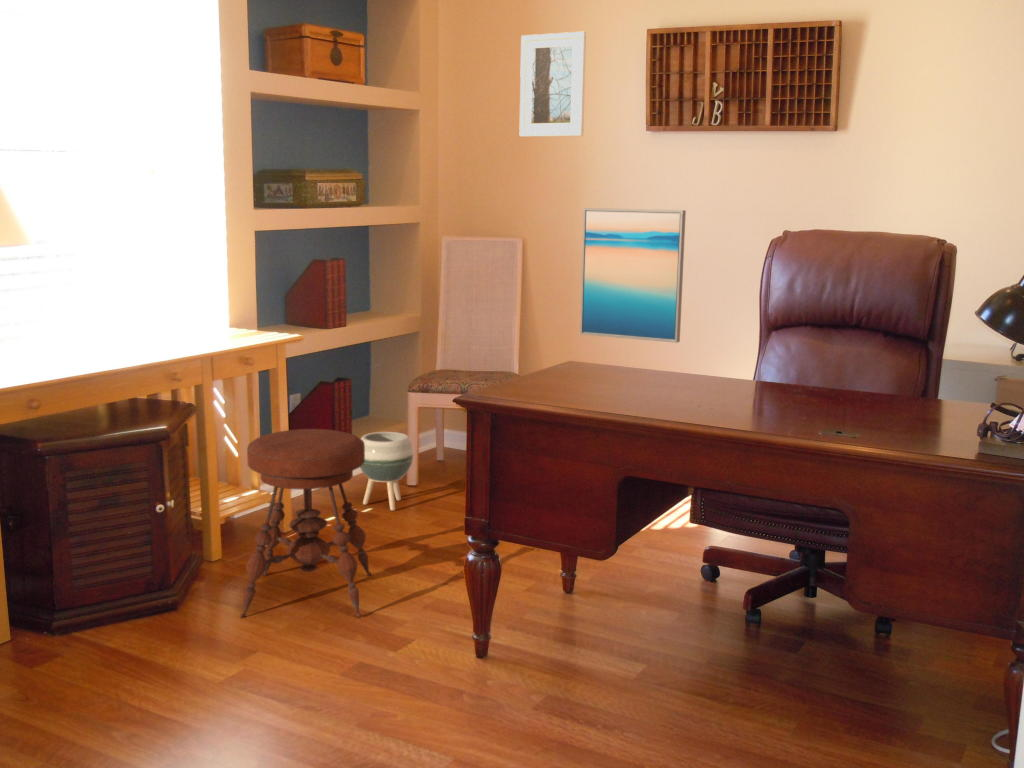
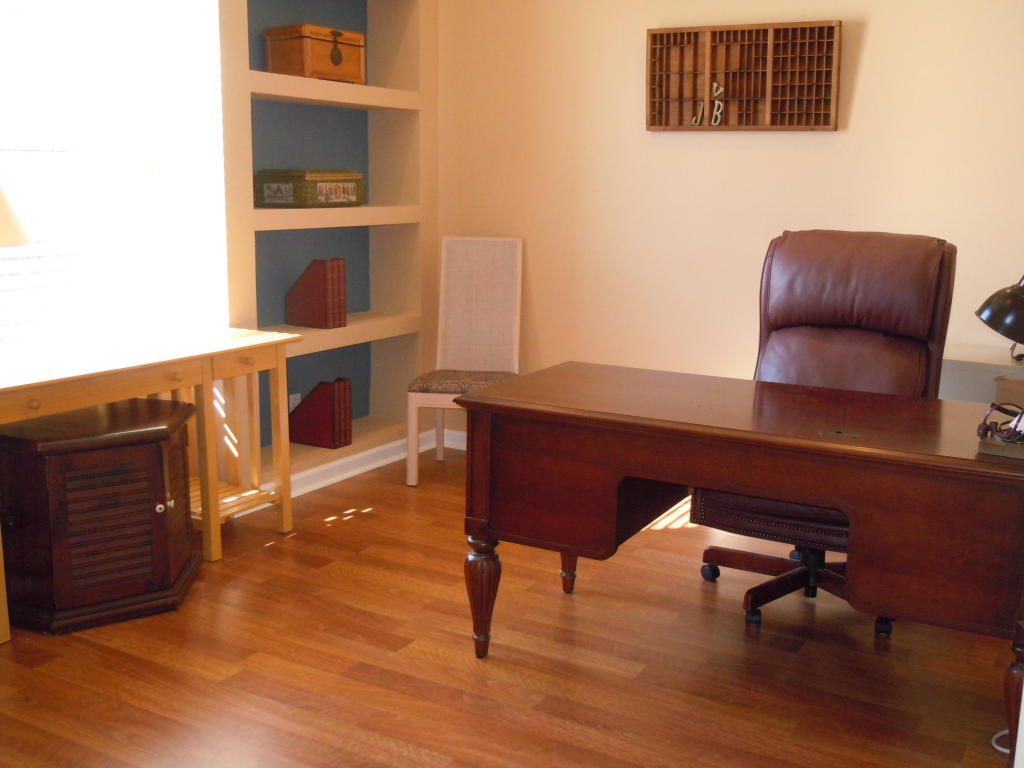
- wall art [579,207,687,344]
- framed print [518,31,587,138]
- planter [359,431,414,512]
- stool [239,428,373,619]
